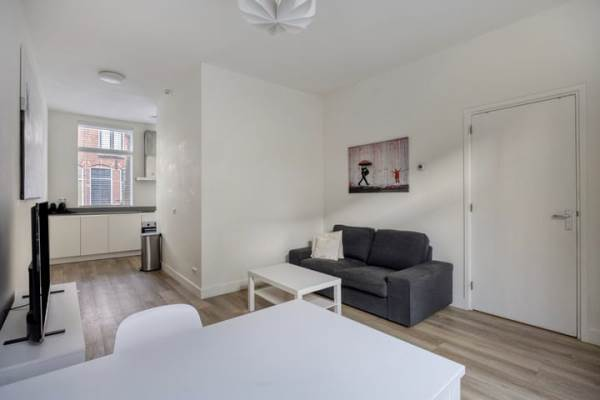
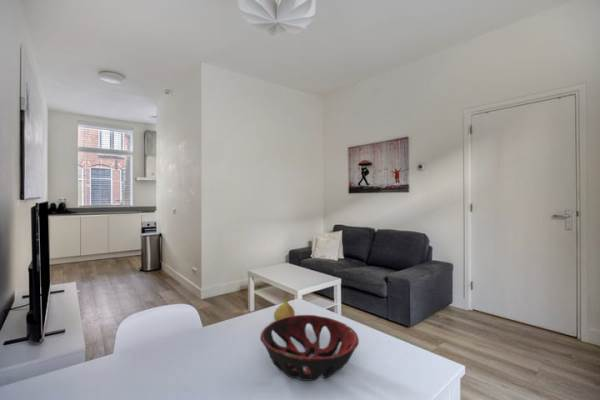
+ decorative bowl [259,314,360,382]
+ fruit [273,297,296,321]
